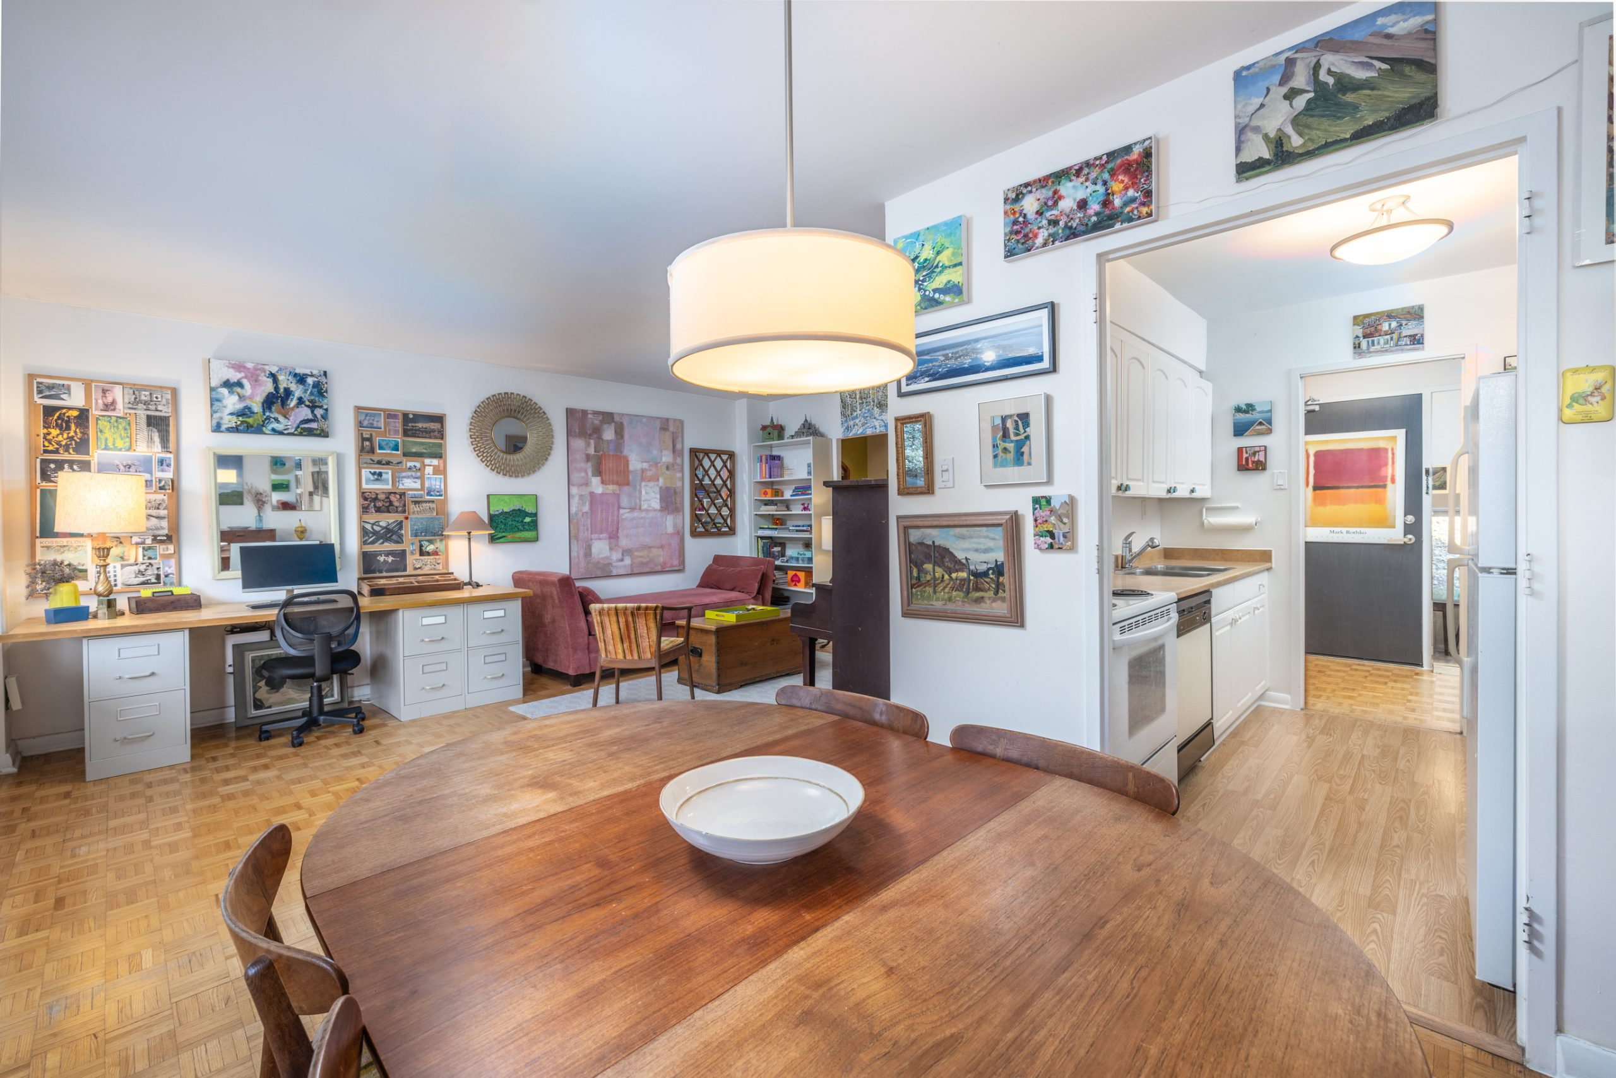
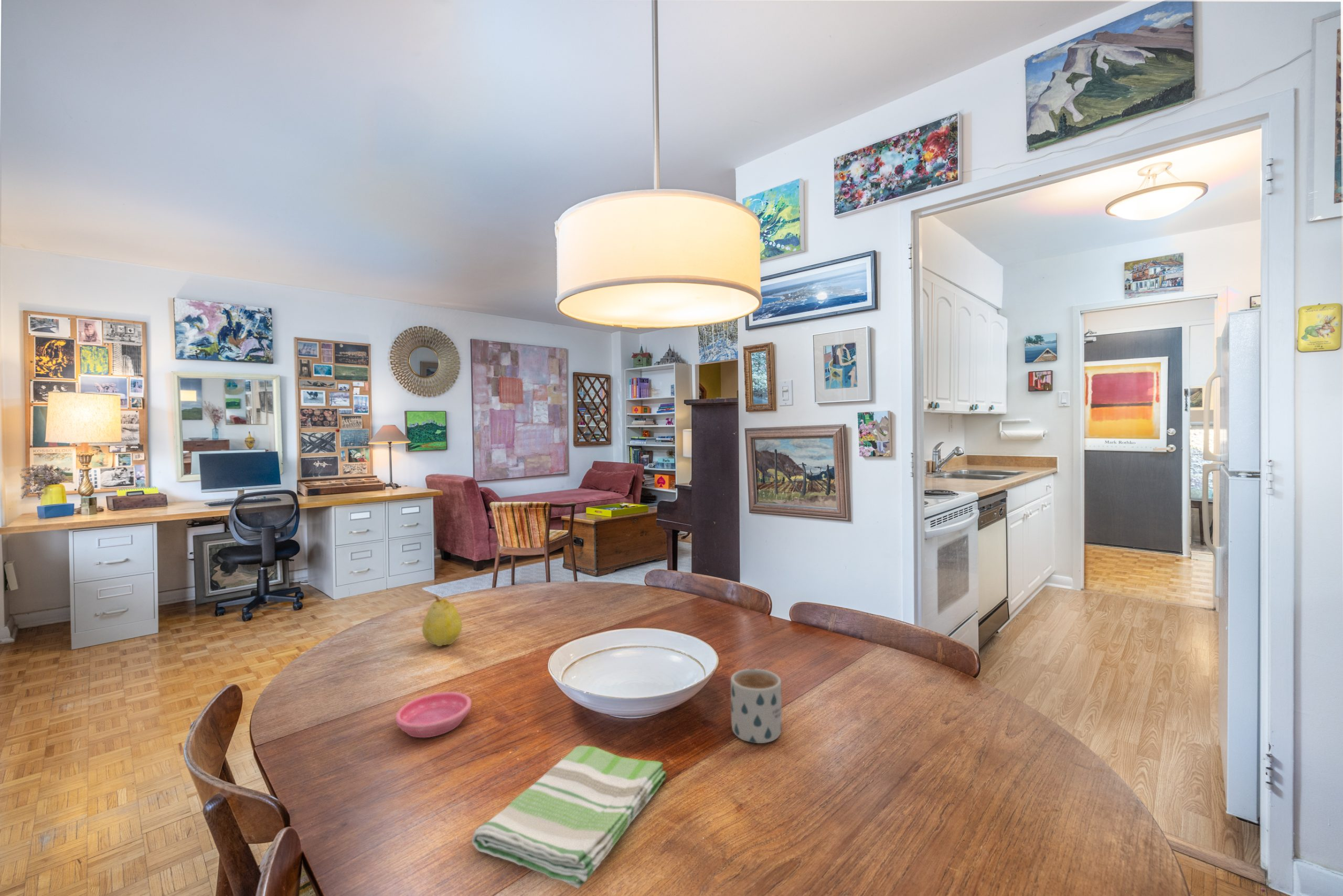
+ saucer [395,691,472,738]
+ fruit [422,595,463,647]
+ mug [730,668,782,744]
+ dish towel [471,745,667,889]
